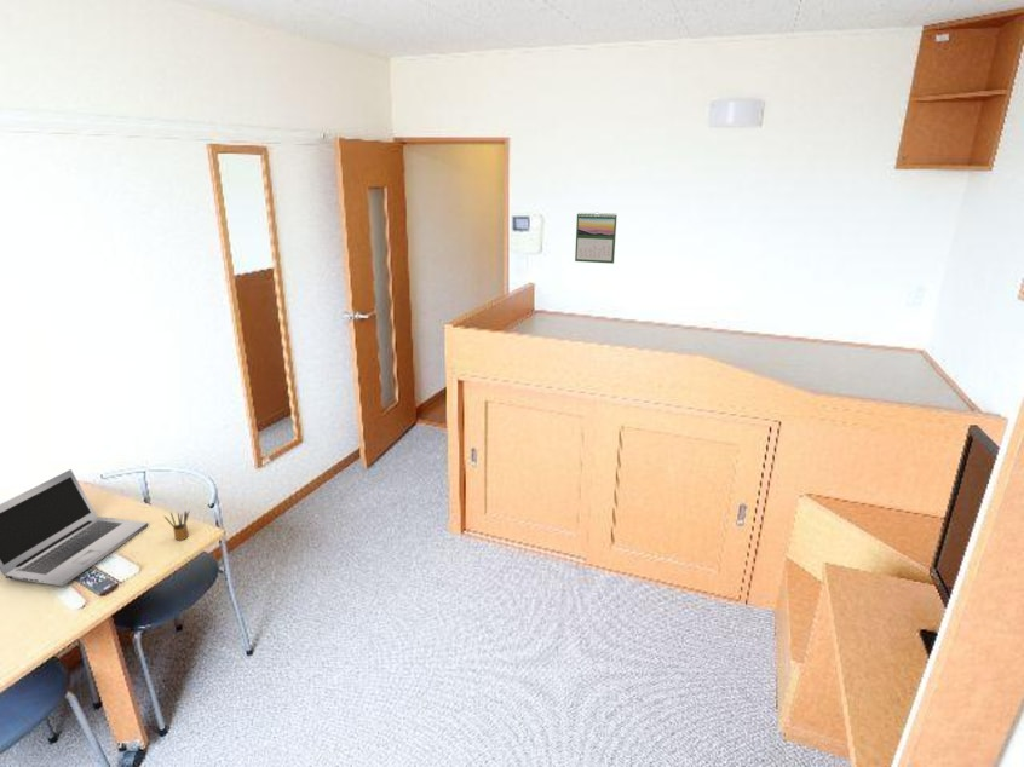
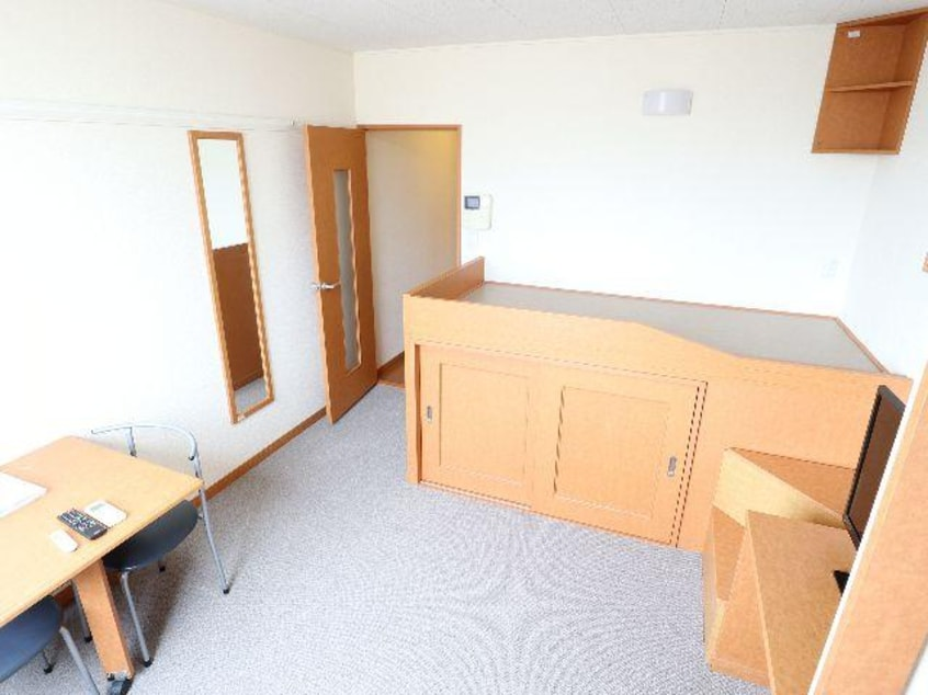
- laptop [0,468,149,587]
- calendar [574,211,619,265]
- pencil box [163,509,191,541]
